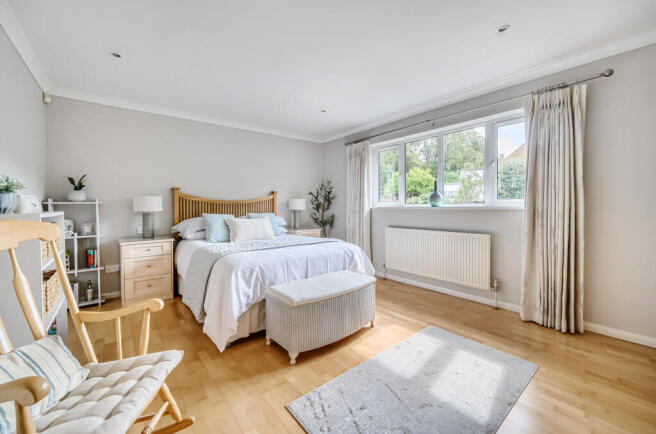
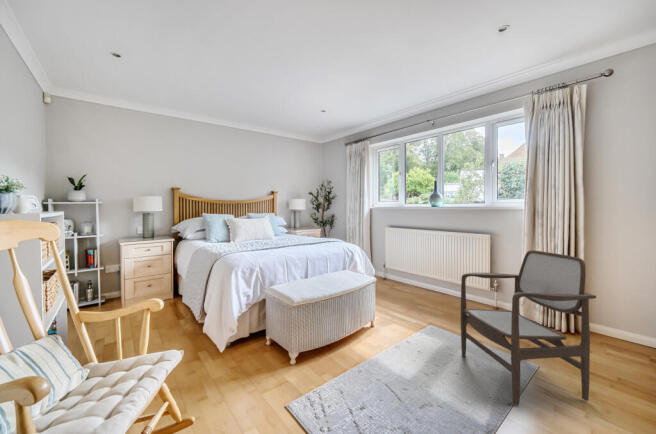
+ armchair [460,249,597,406]
